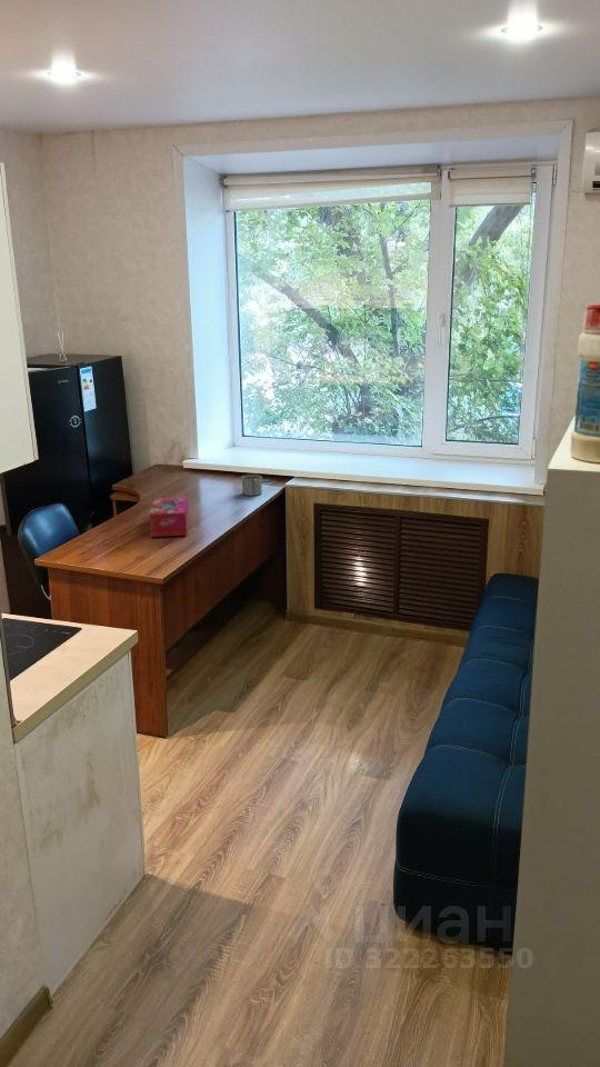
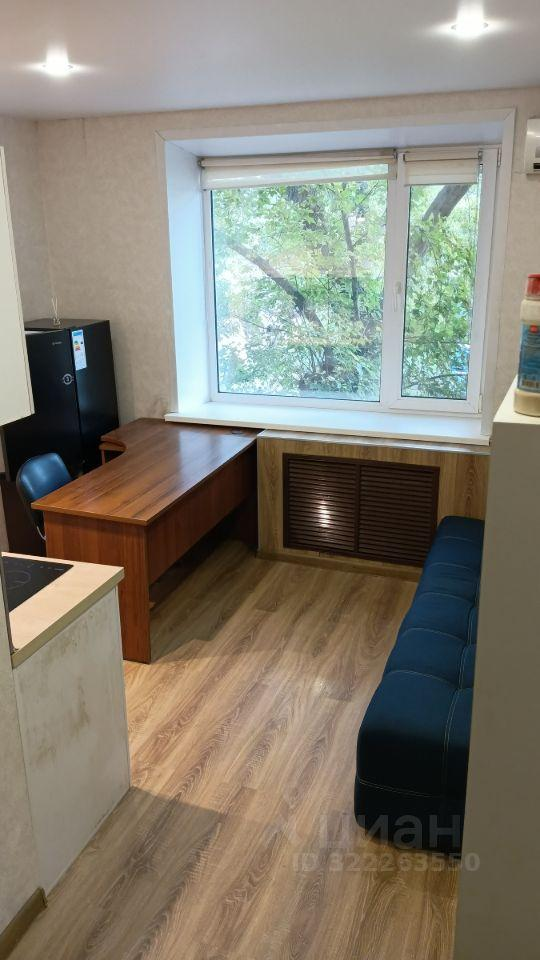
- tissue box [149,496,190,538]
- mug [240,473,263,497]
